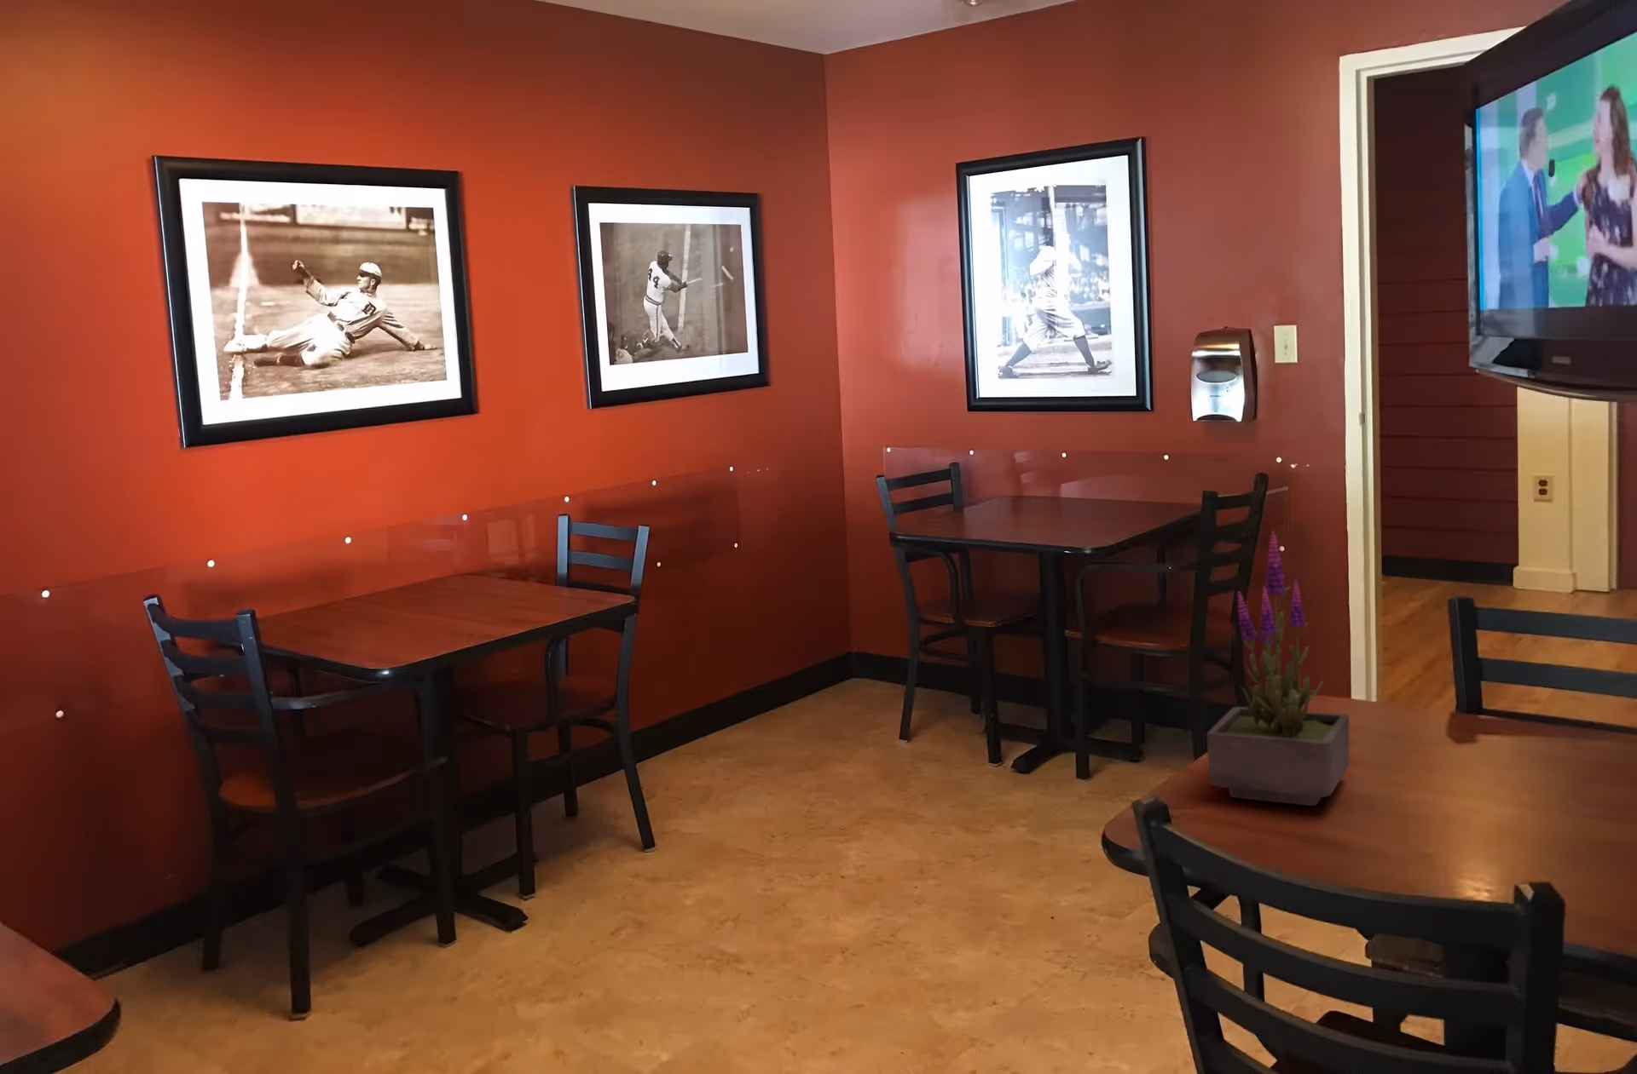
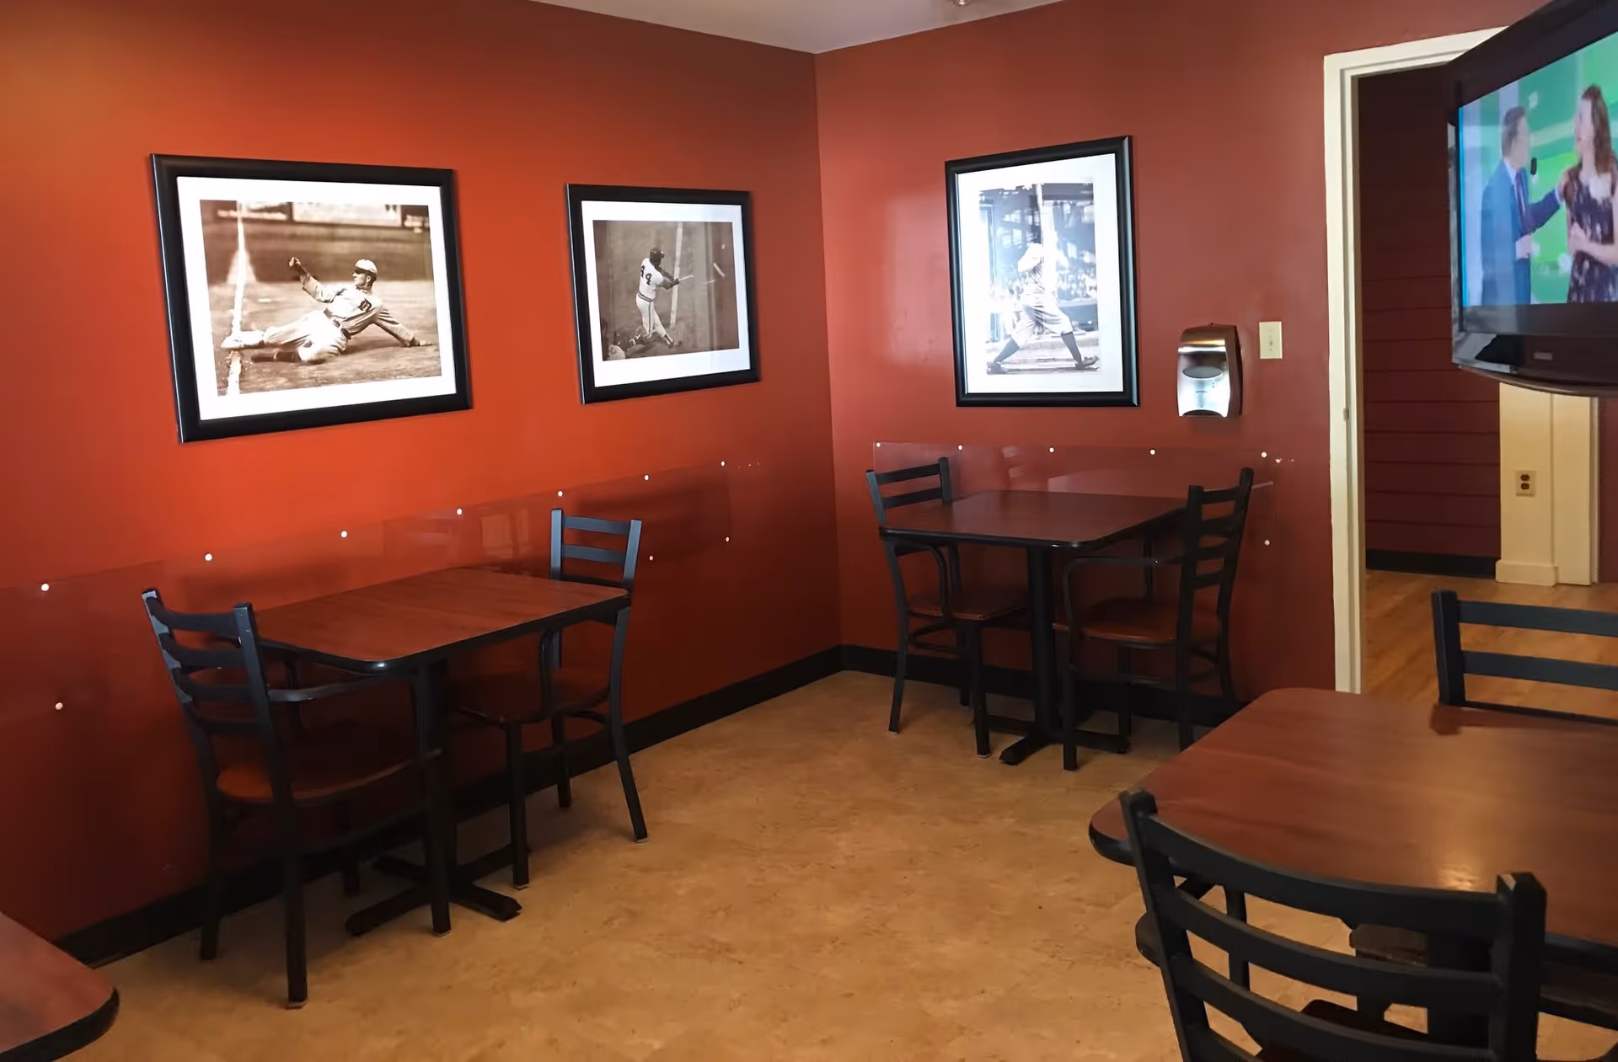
- potted plant [1206,531,1349,807]
